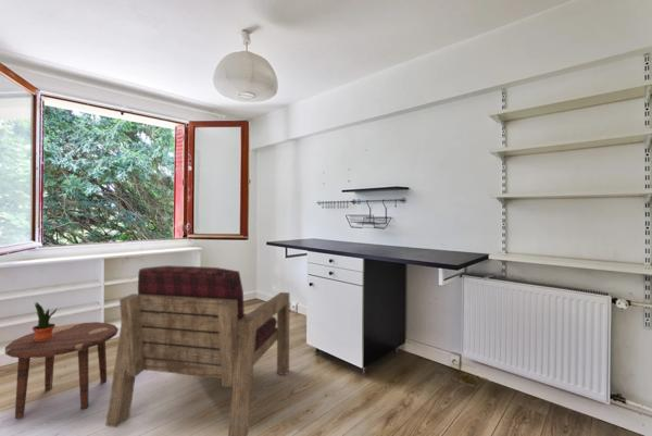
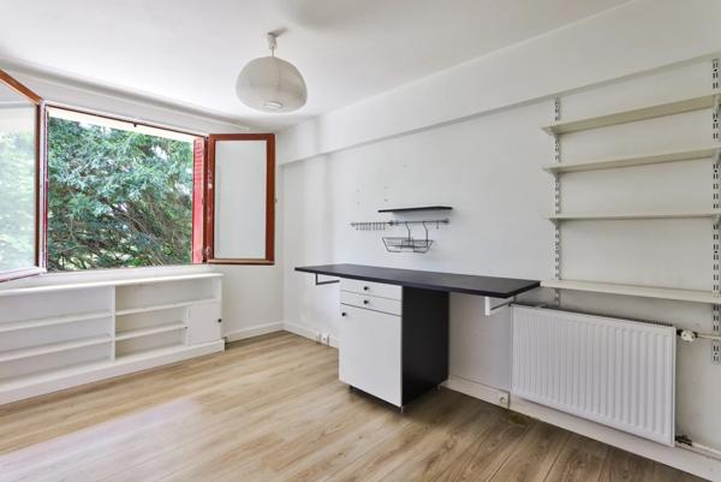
- side table [4,321,120,420]
- potted plant [32,301,59,341]
- armchair [104,264,290,436]
